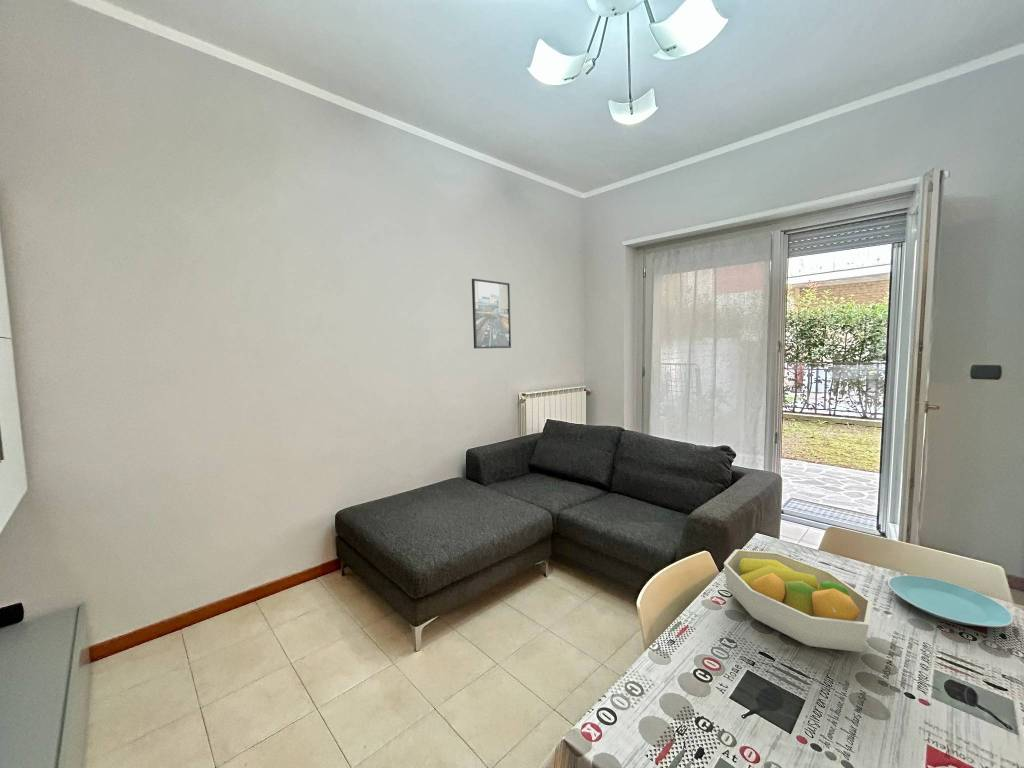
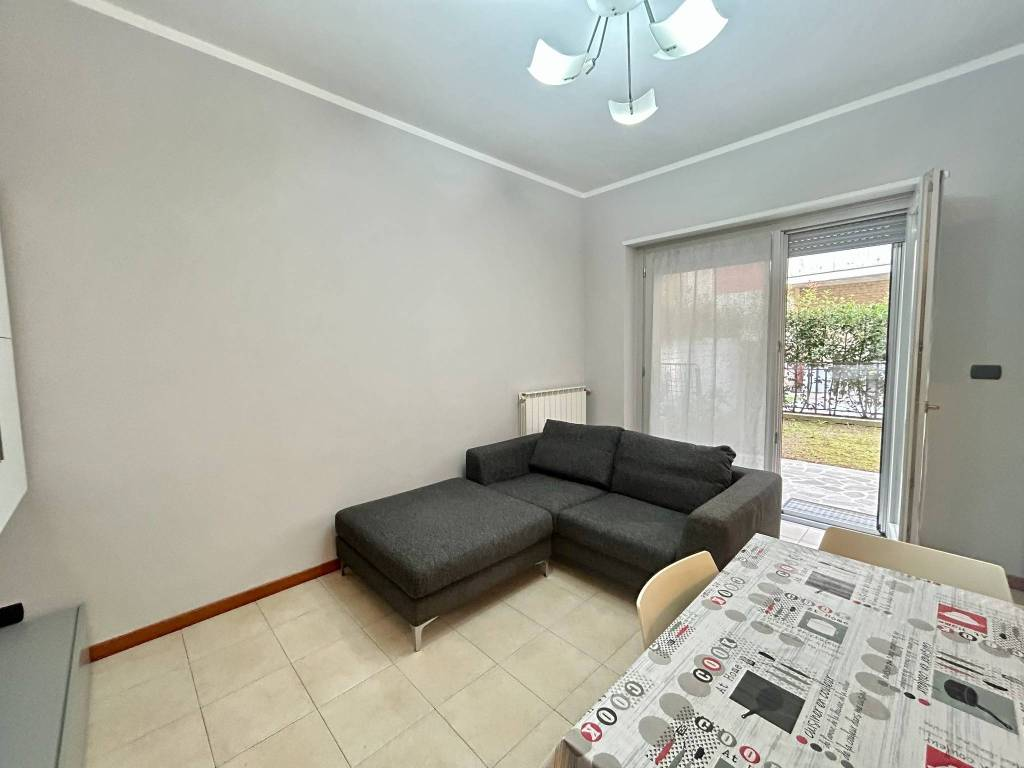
- fruit bowl [723,548,874,653]
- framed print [471,278,512,349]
- plate [887,574,1015,628]
